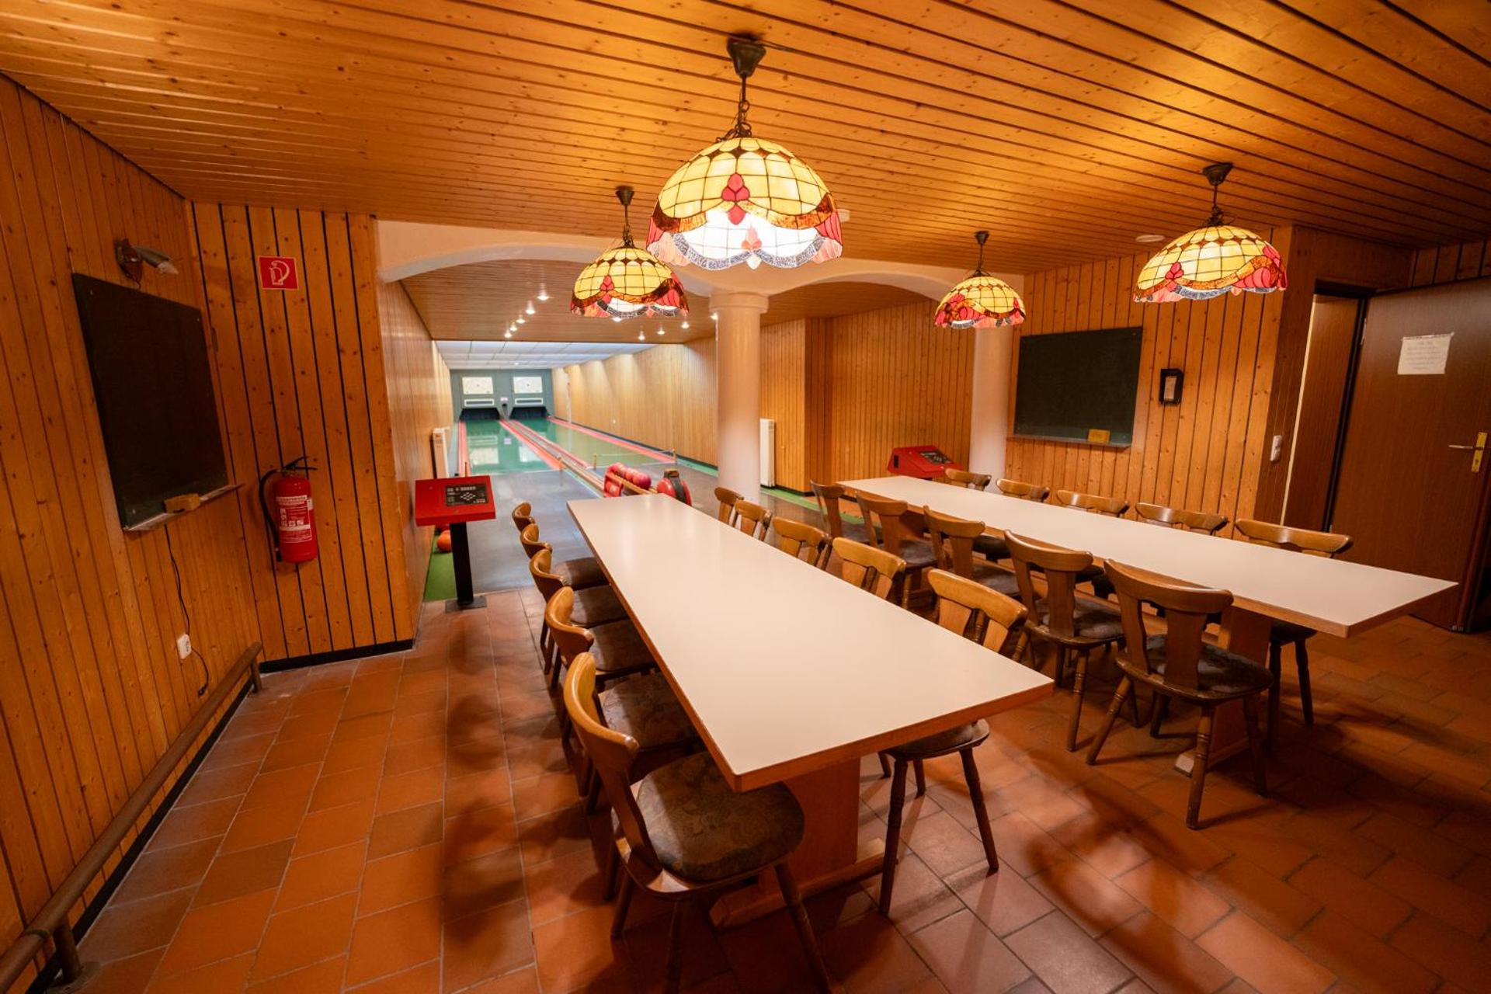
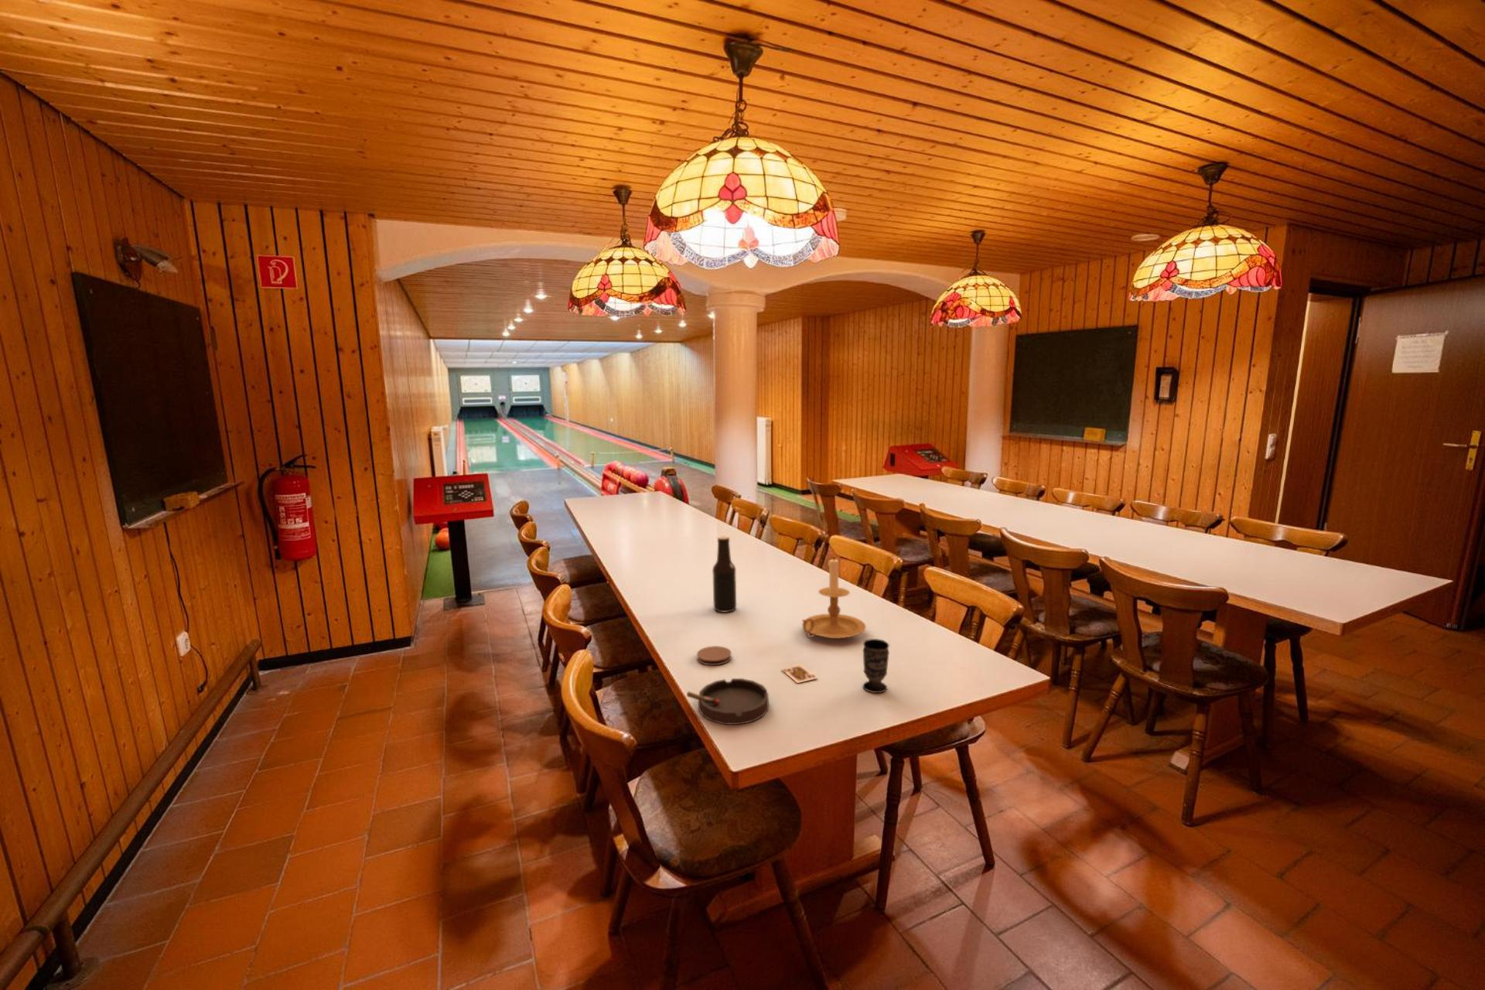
+ coaster [696,645,733,666]
+ ashtray [686,677,769,726]
+ candle holder [801,556,866,640]
+ beer bottle [712,536,737,613]
+ cup [862,638,891,694]
+ card [780,664,819,684]
